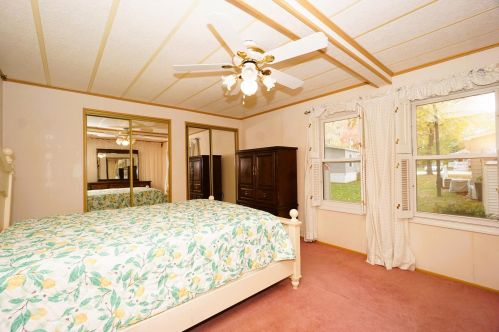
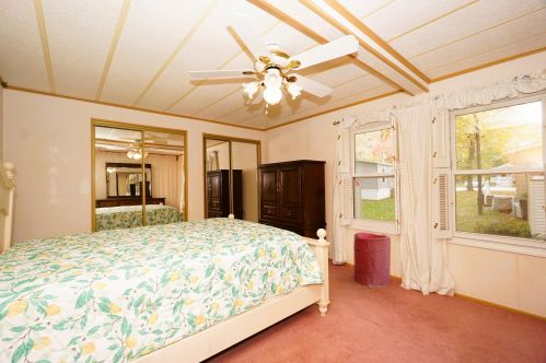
+ laundry hamper [352,232,392,288]
